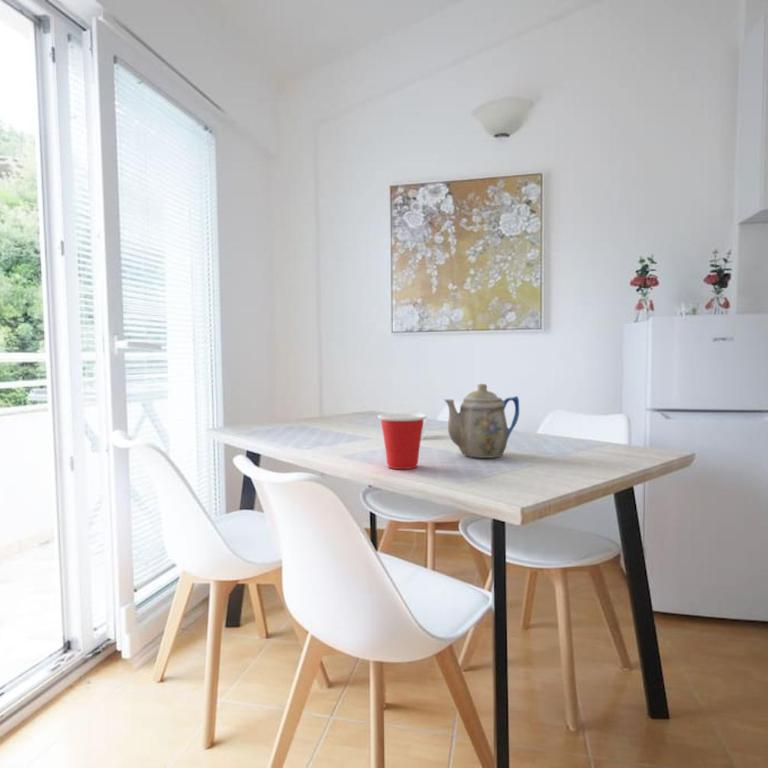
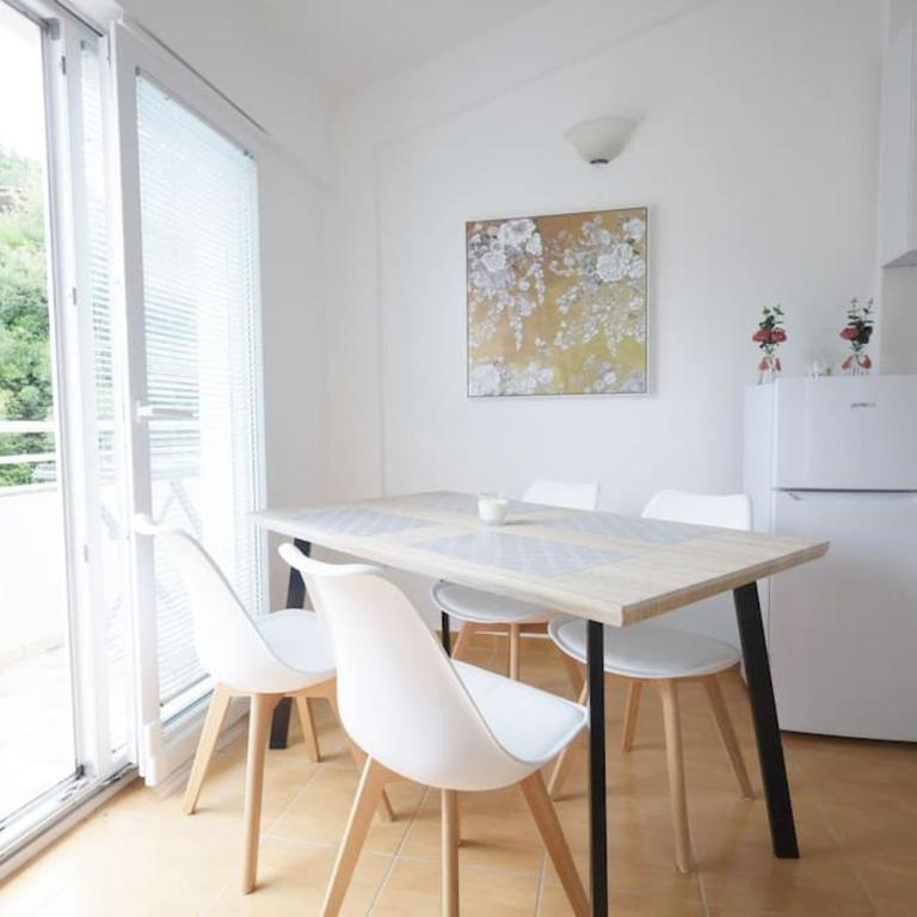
- teapot [443,383,520,459]
- cup [377,412,428,470]
